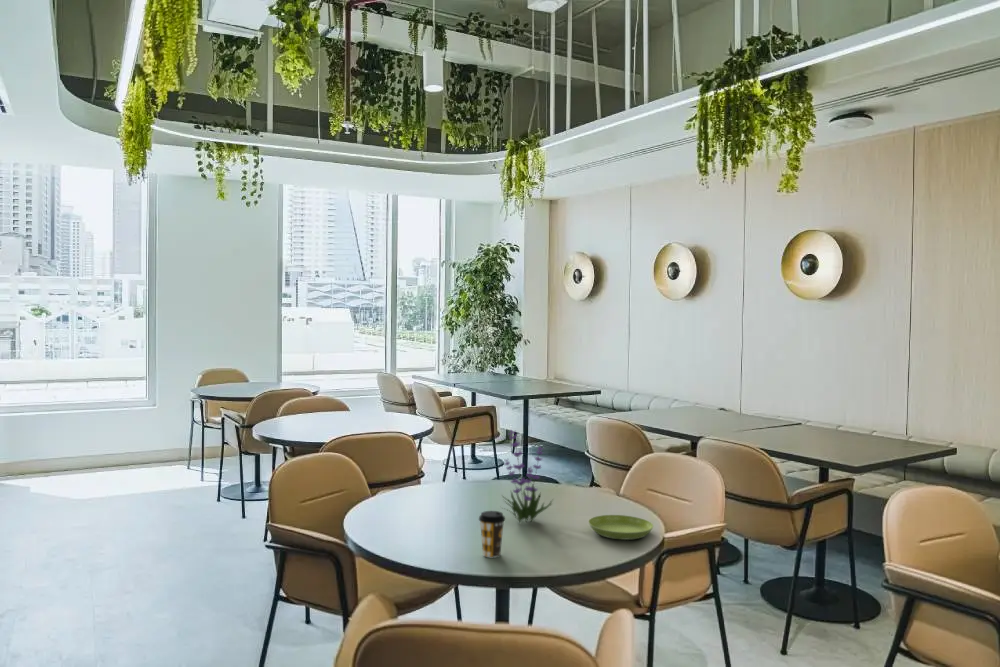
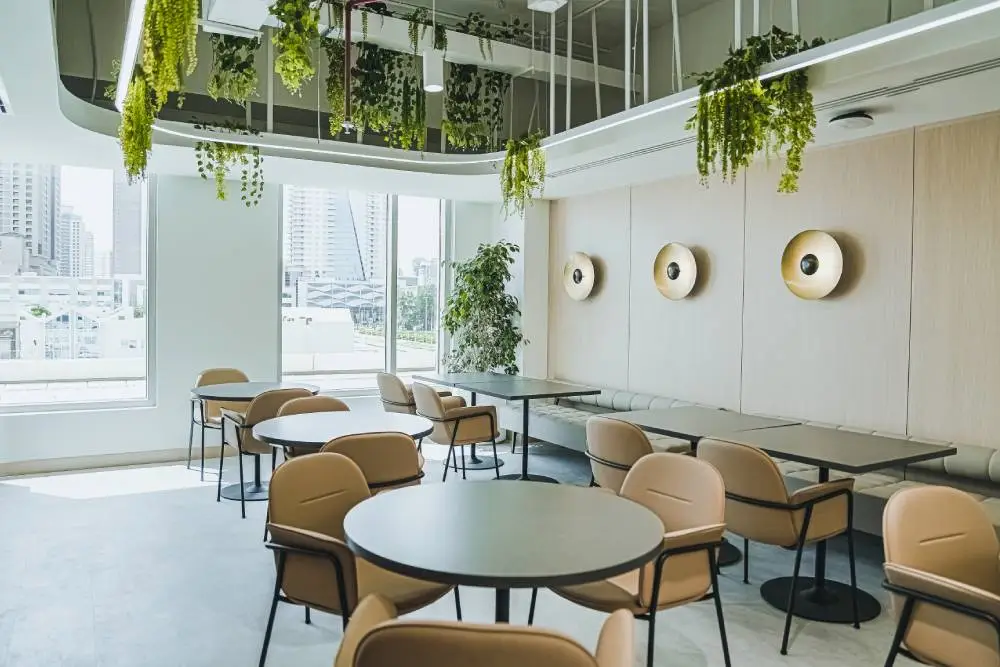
- saucer [587,514,654,541]
- coffee cup [478,510,506,558]
- plant [500,428,556,524]
